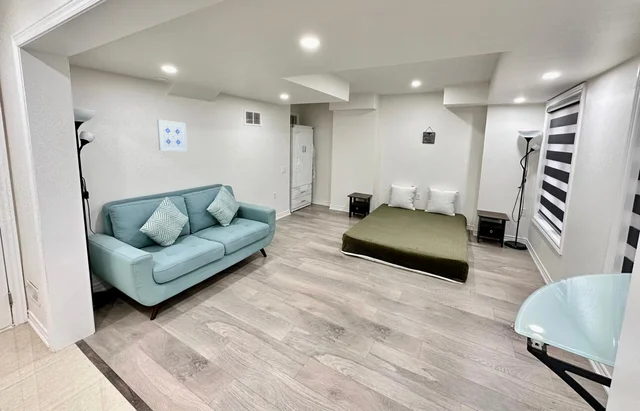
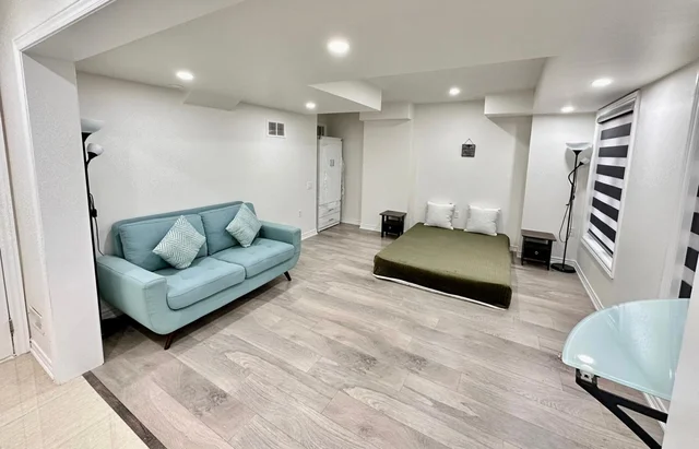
- wall art [156,119,188,152]
